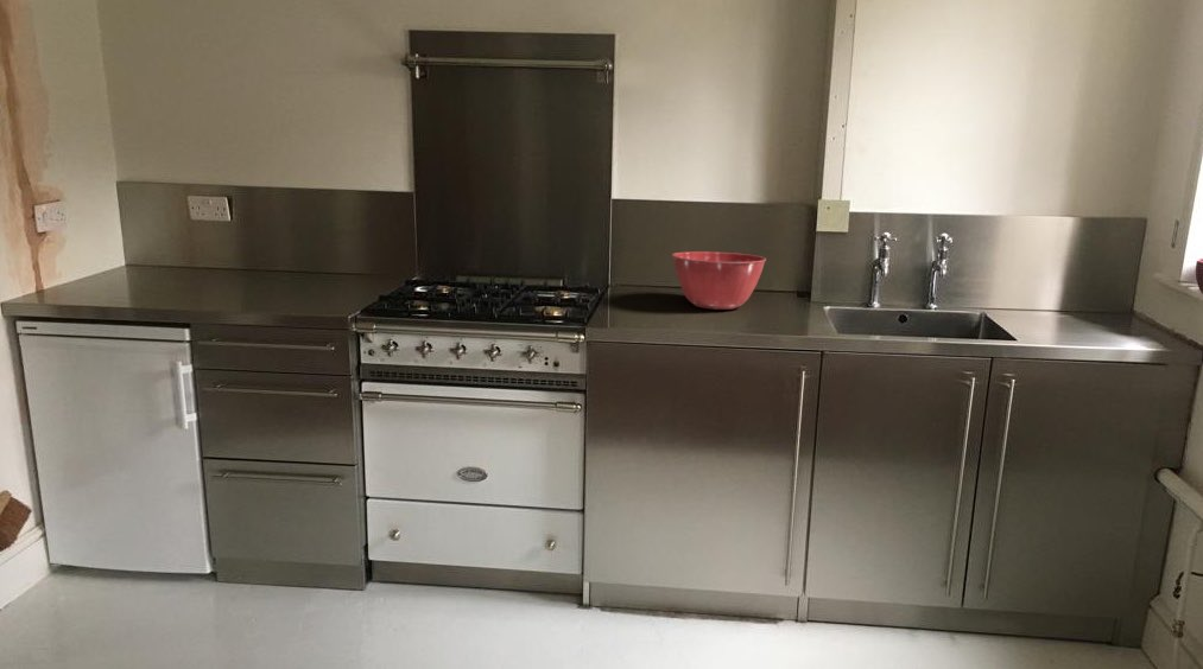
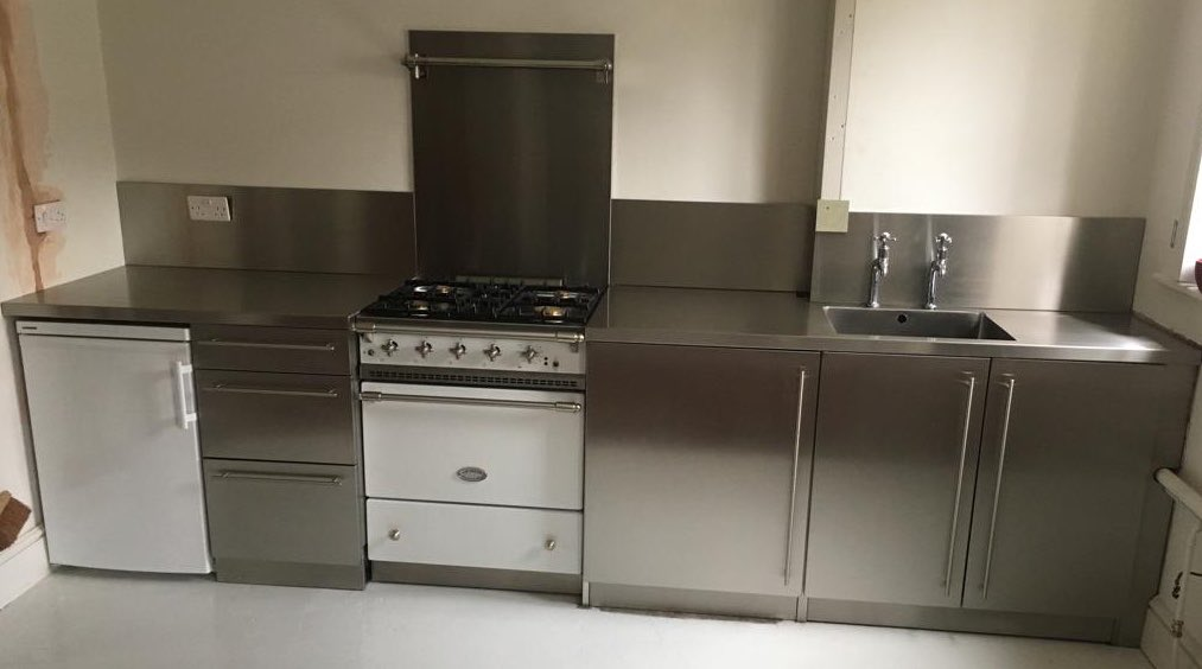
- mixing bowl [671,250,767,311]
